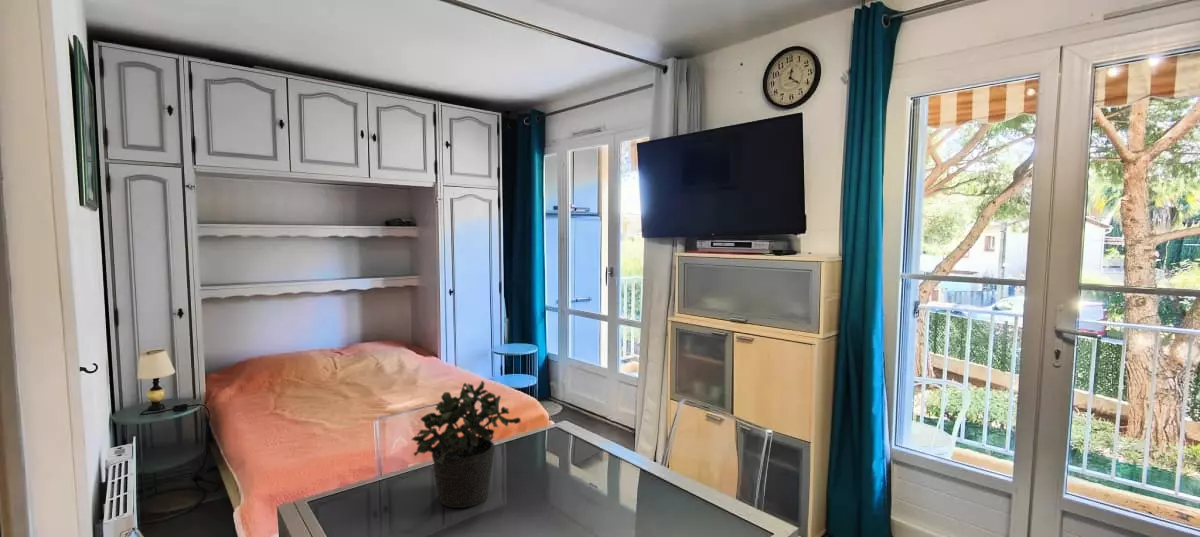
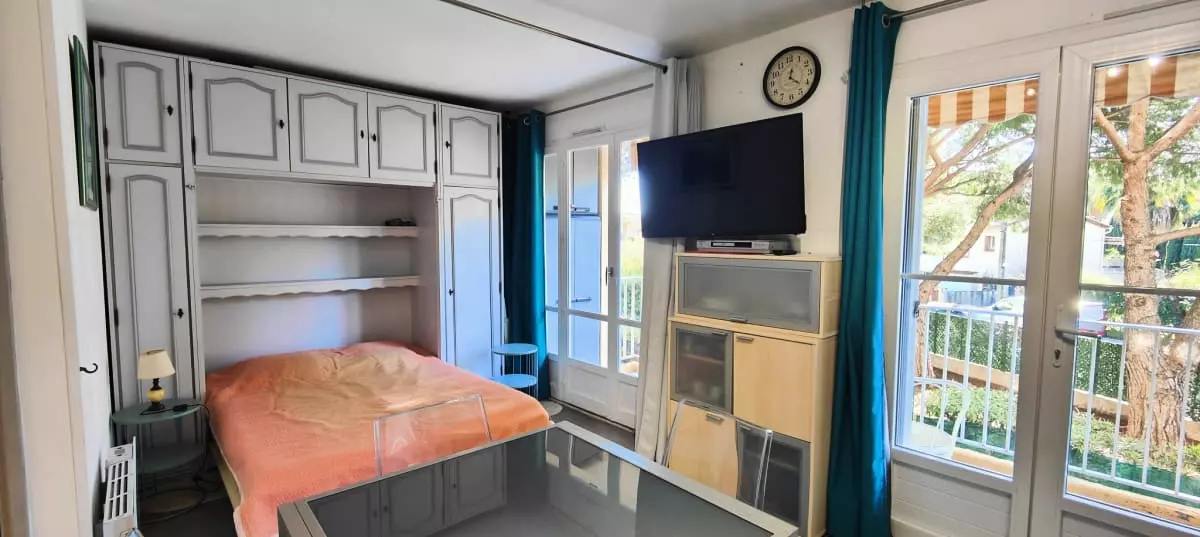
- potted plant [410,380,522,509]
